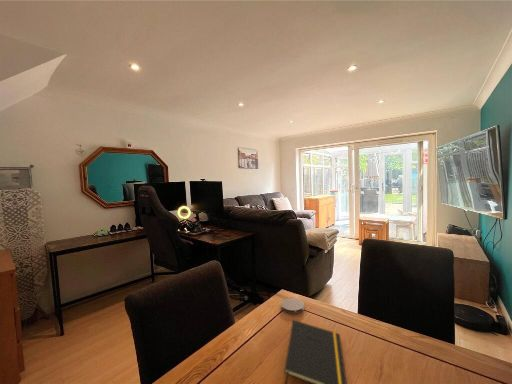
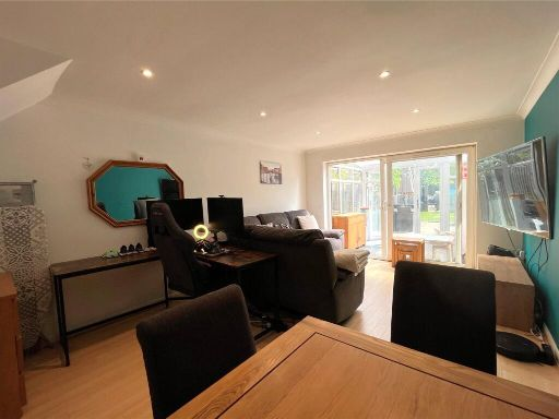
- coaster [280,297,305,315]
- notepad [283,319,348,384]
